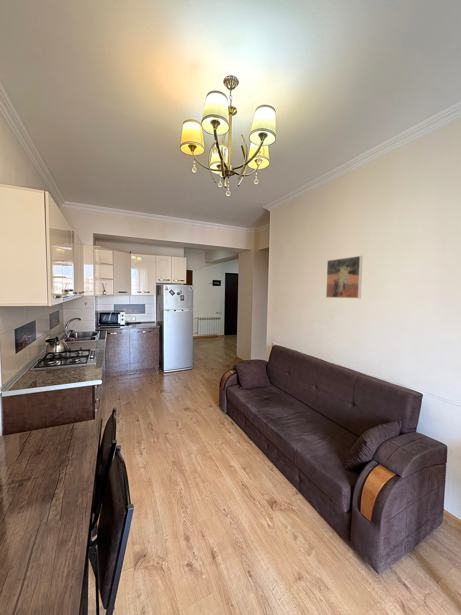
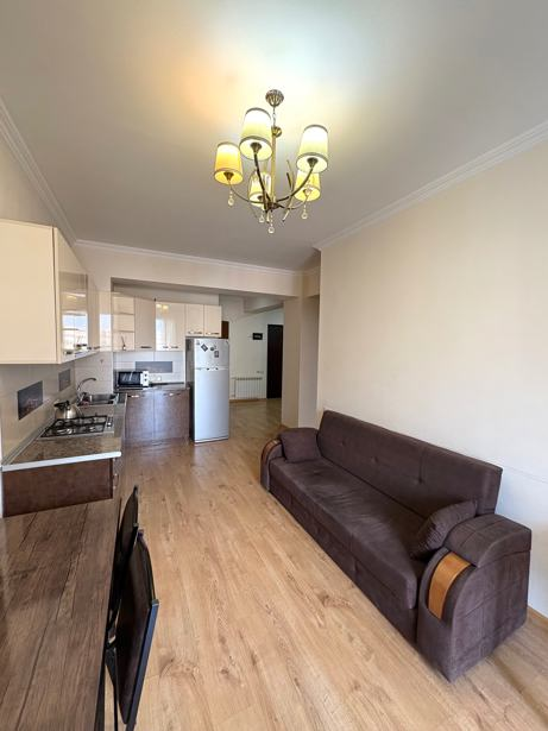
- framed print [325,255,363,299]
